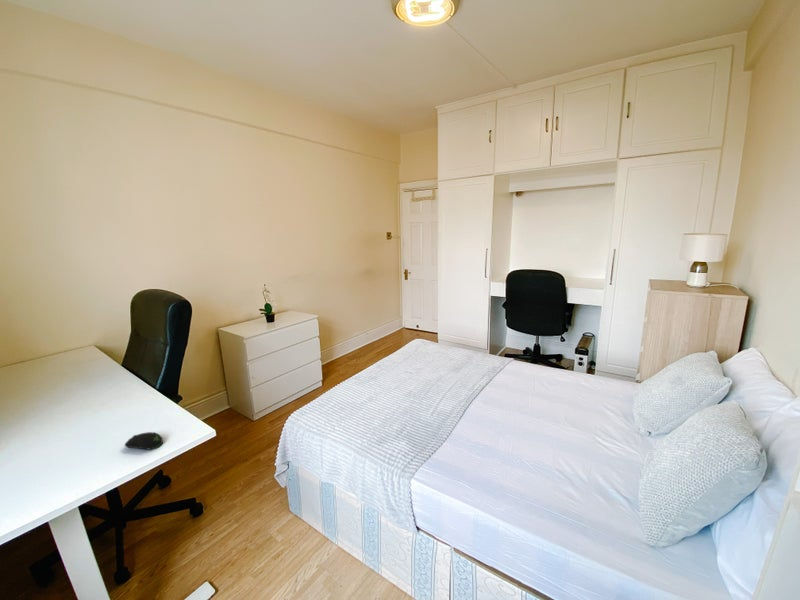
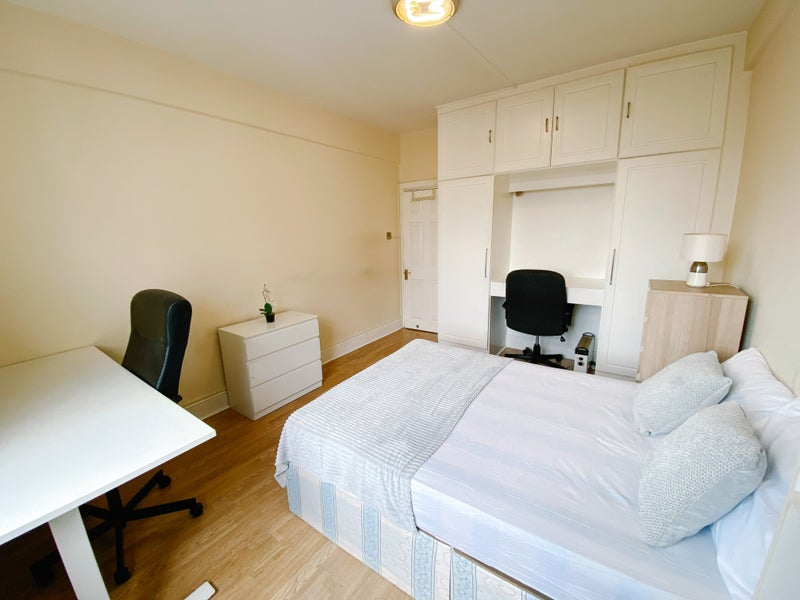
- computer mouse [124,431,164,451]
